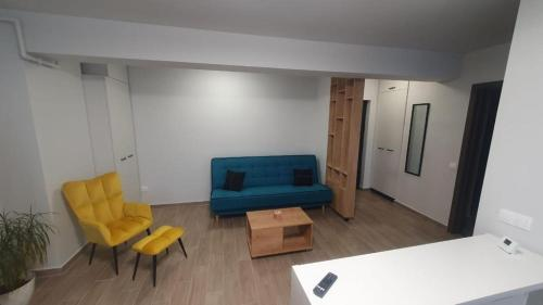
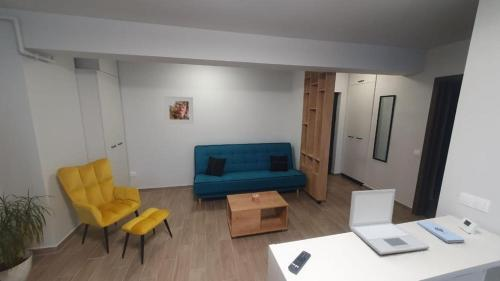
+ notepad [416,221,466,244]
+ laptop [348,188,430,256]
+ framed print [163,95,194,125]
